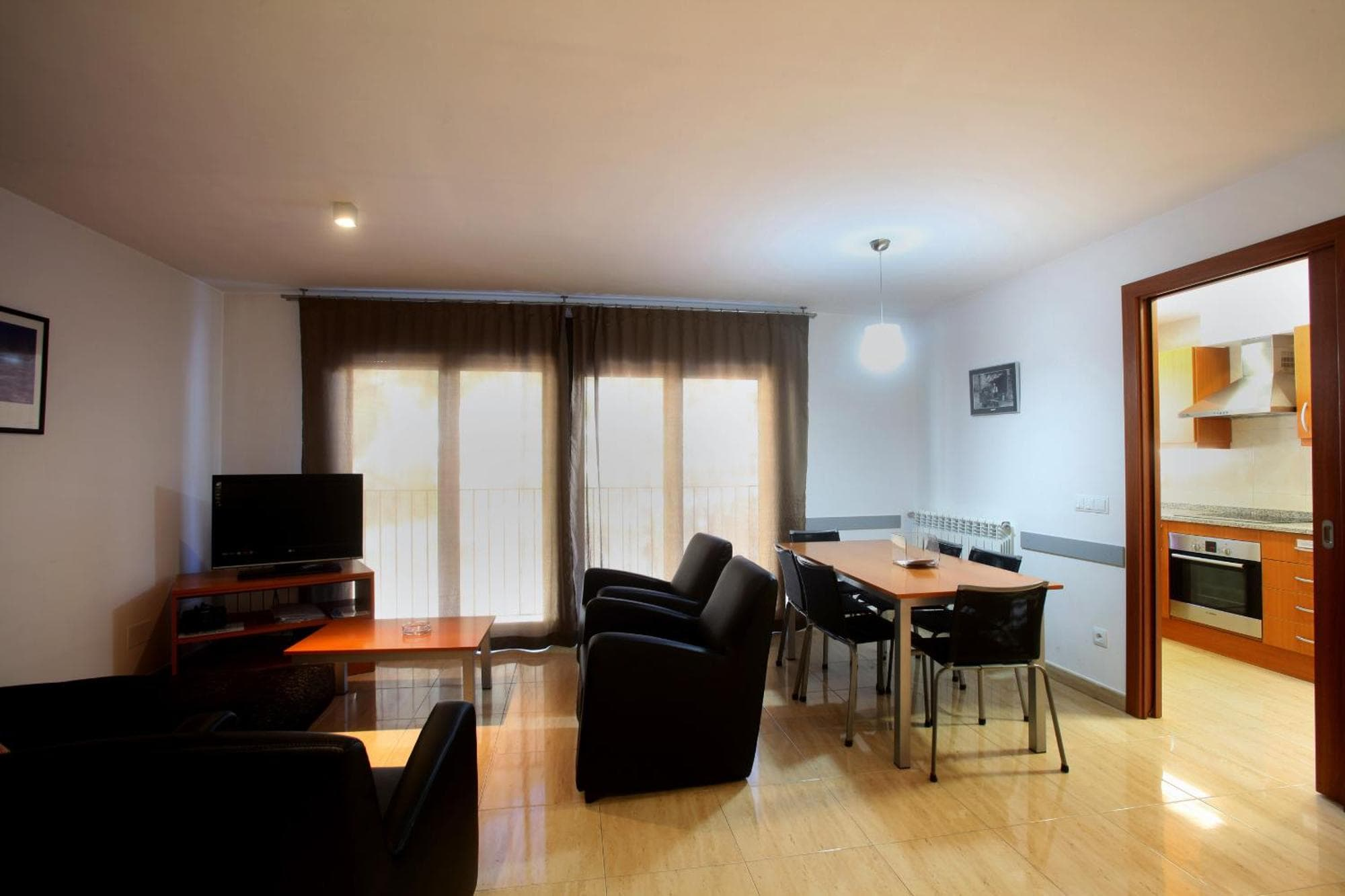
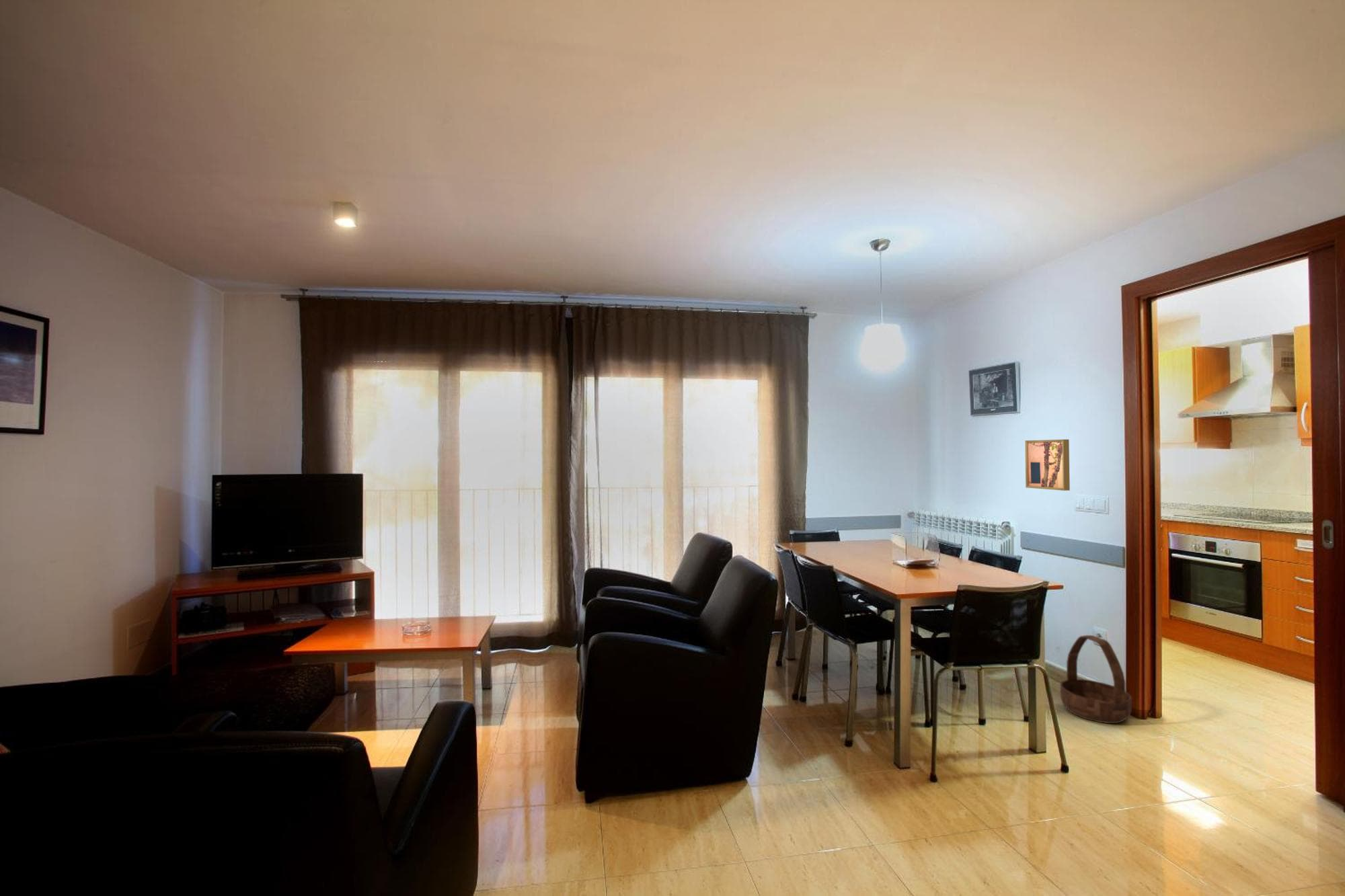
+ wall art [1024,439,1071,491]
+ basket [1060,635,1132,724]
